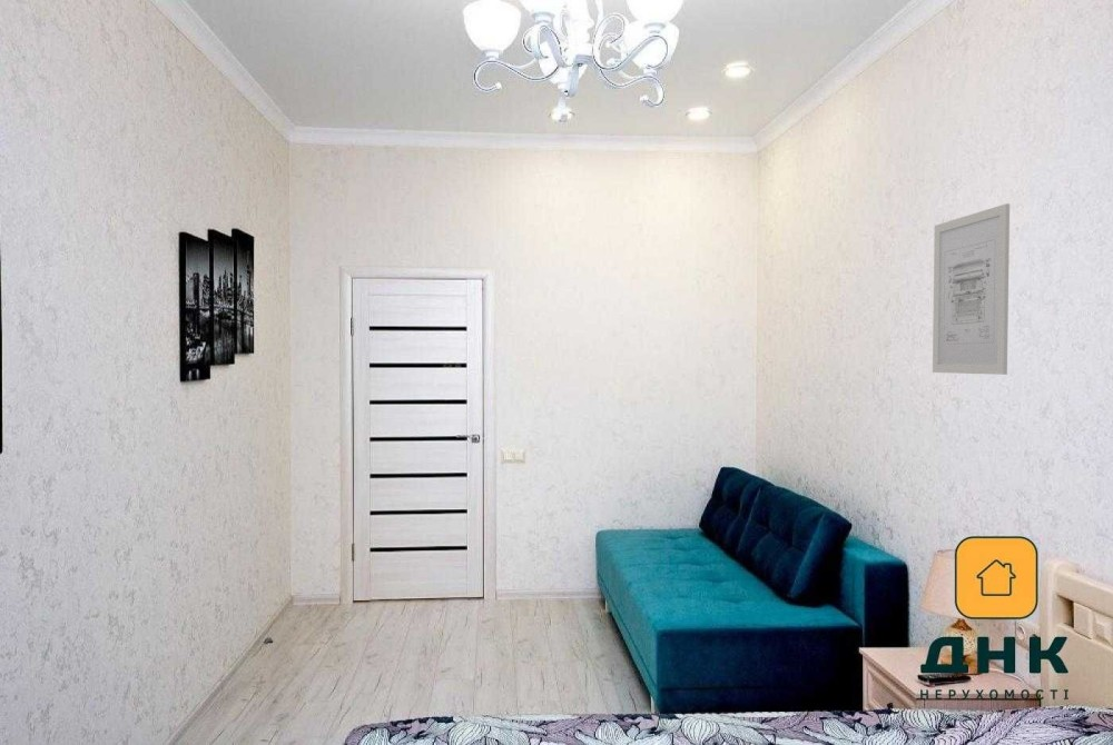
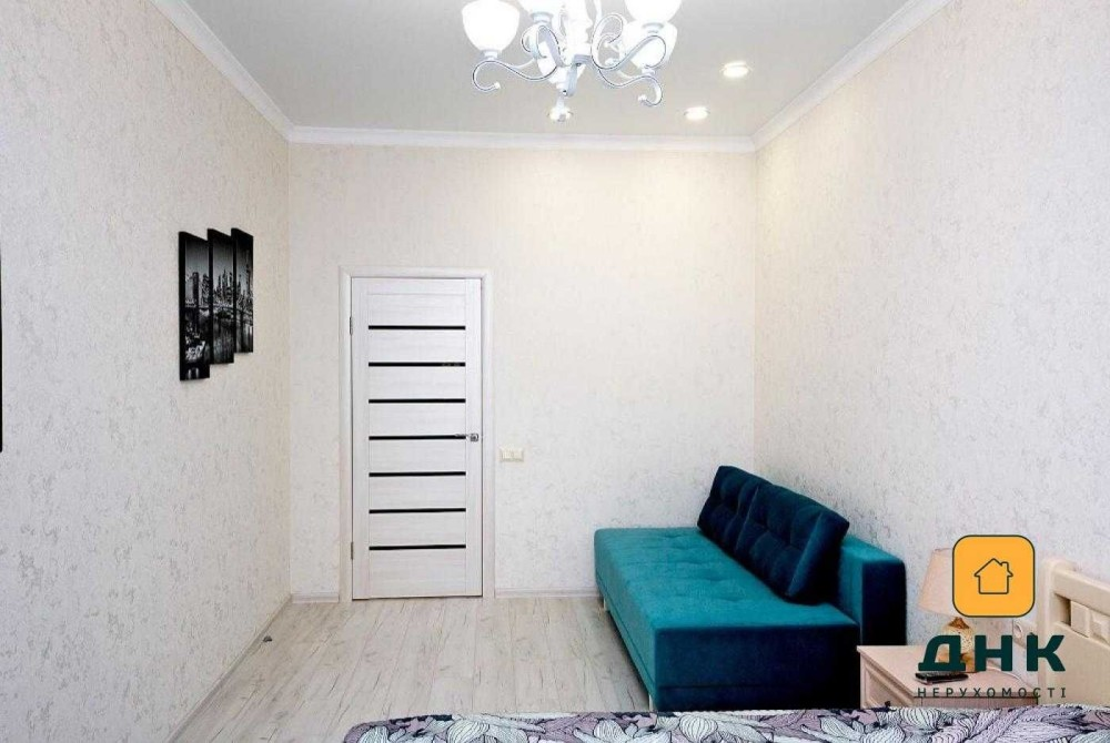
- wall art [932,202,1011,376]
